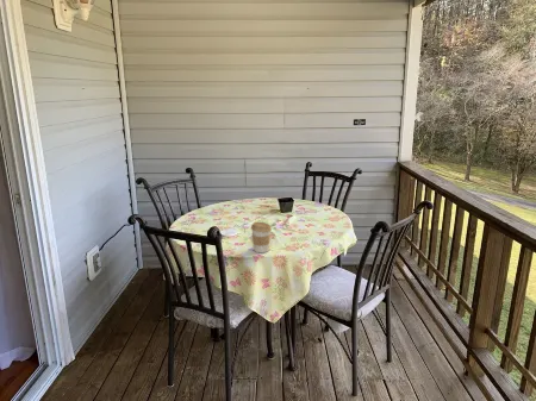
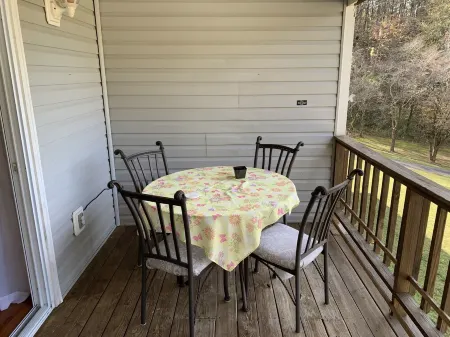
- coffee cup [250,221,273,253]
